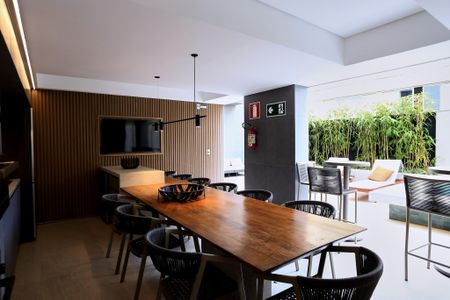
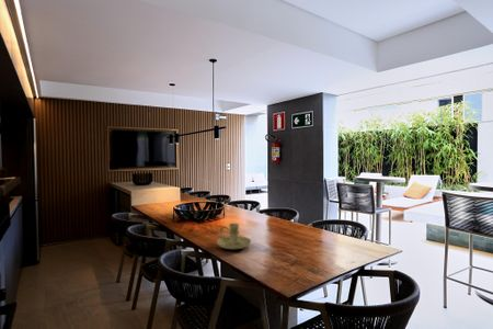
+ candle holder [216,223,252,250]
